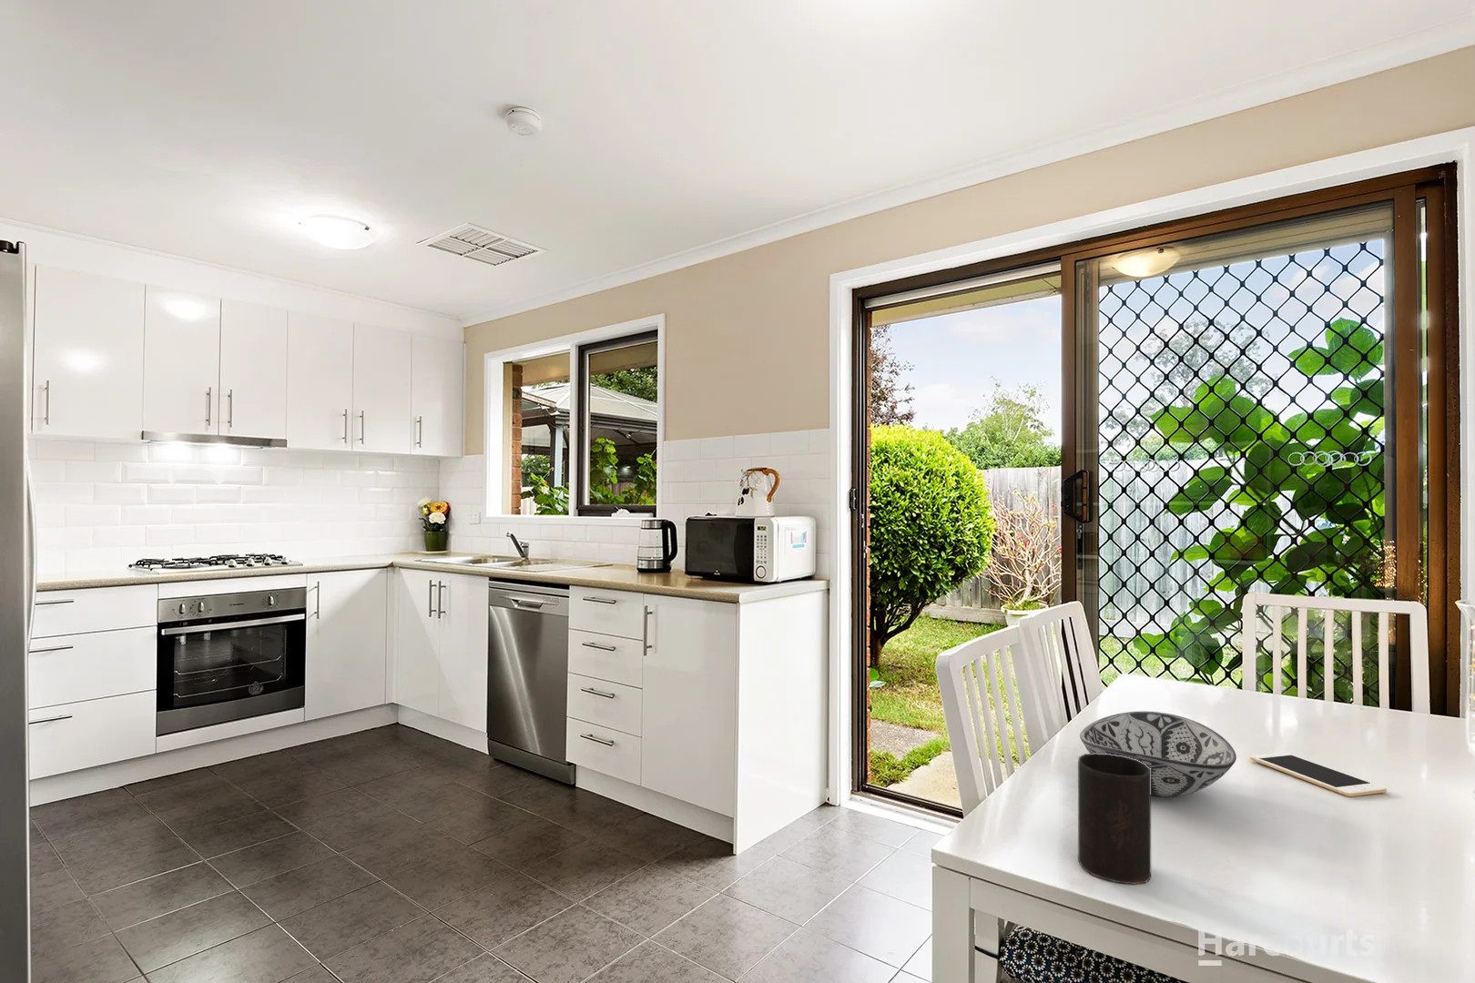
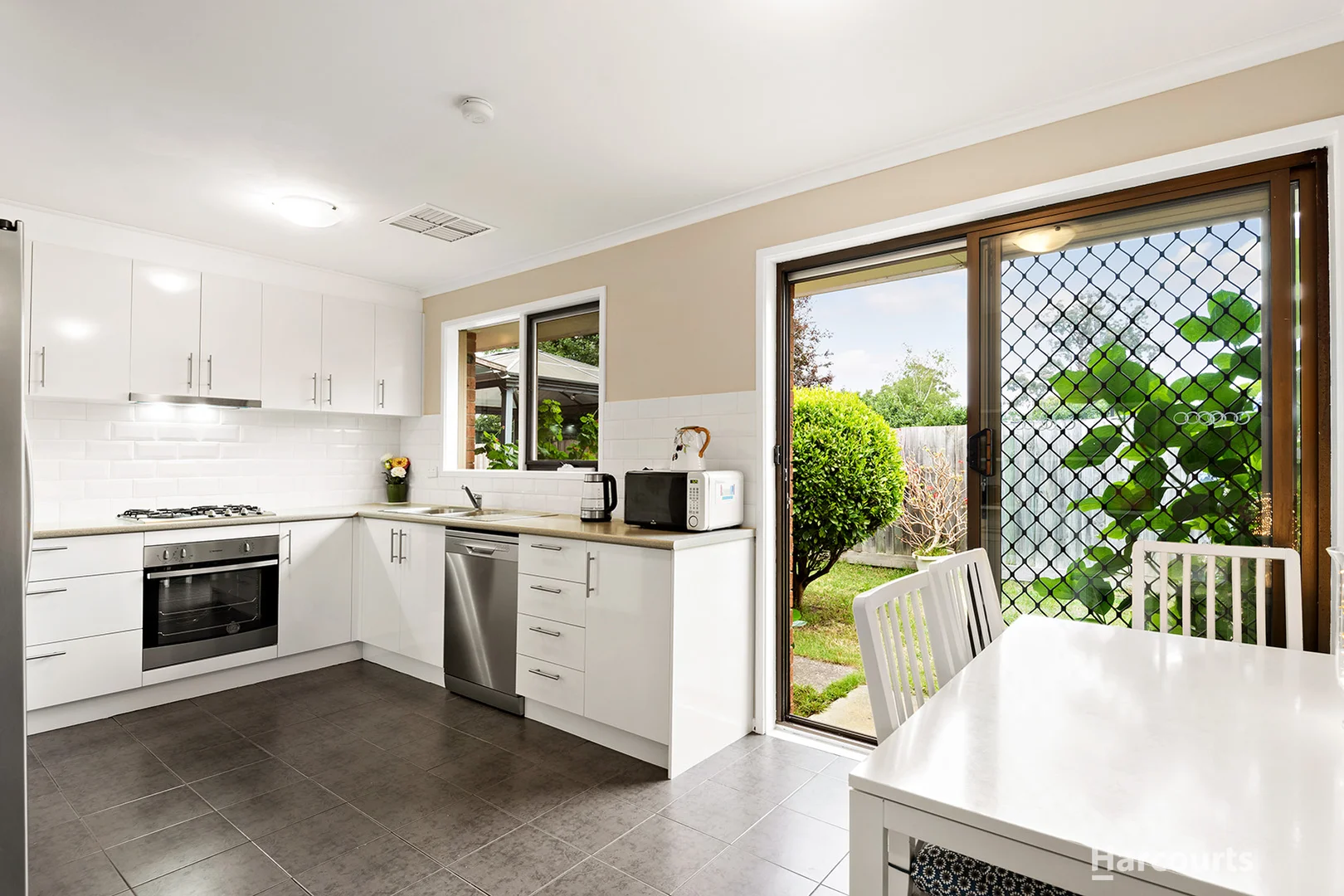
- cup [1077,753,1151,884]
- cell phone [1249,752,1387,798]
- decorative bowl [1079,710,1237,799]
